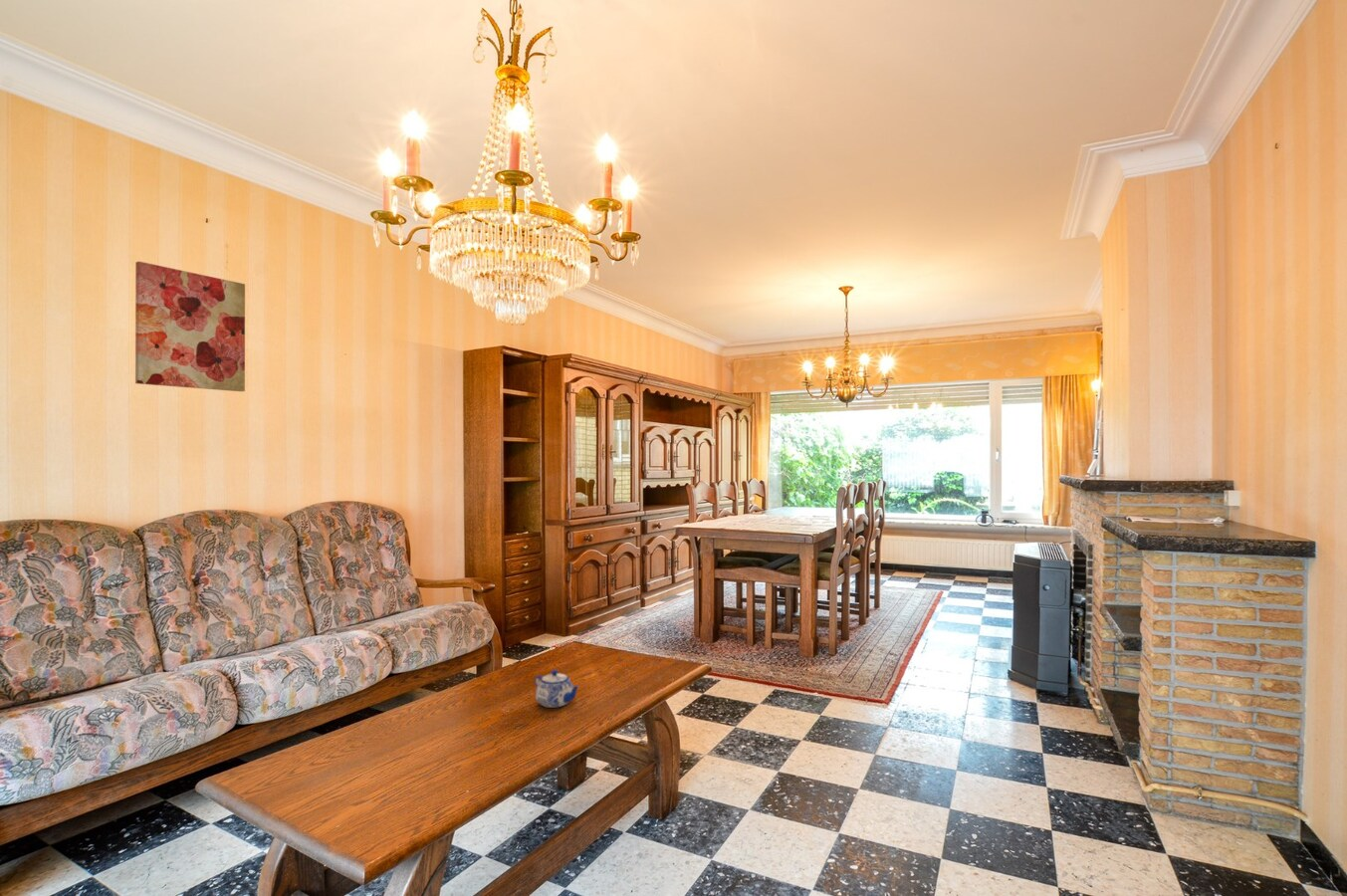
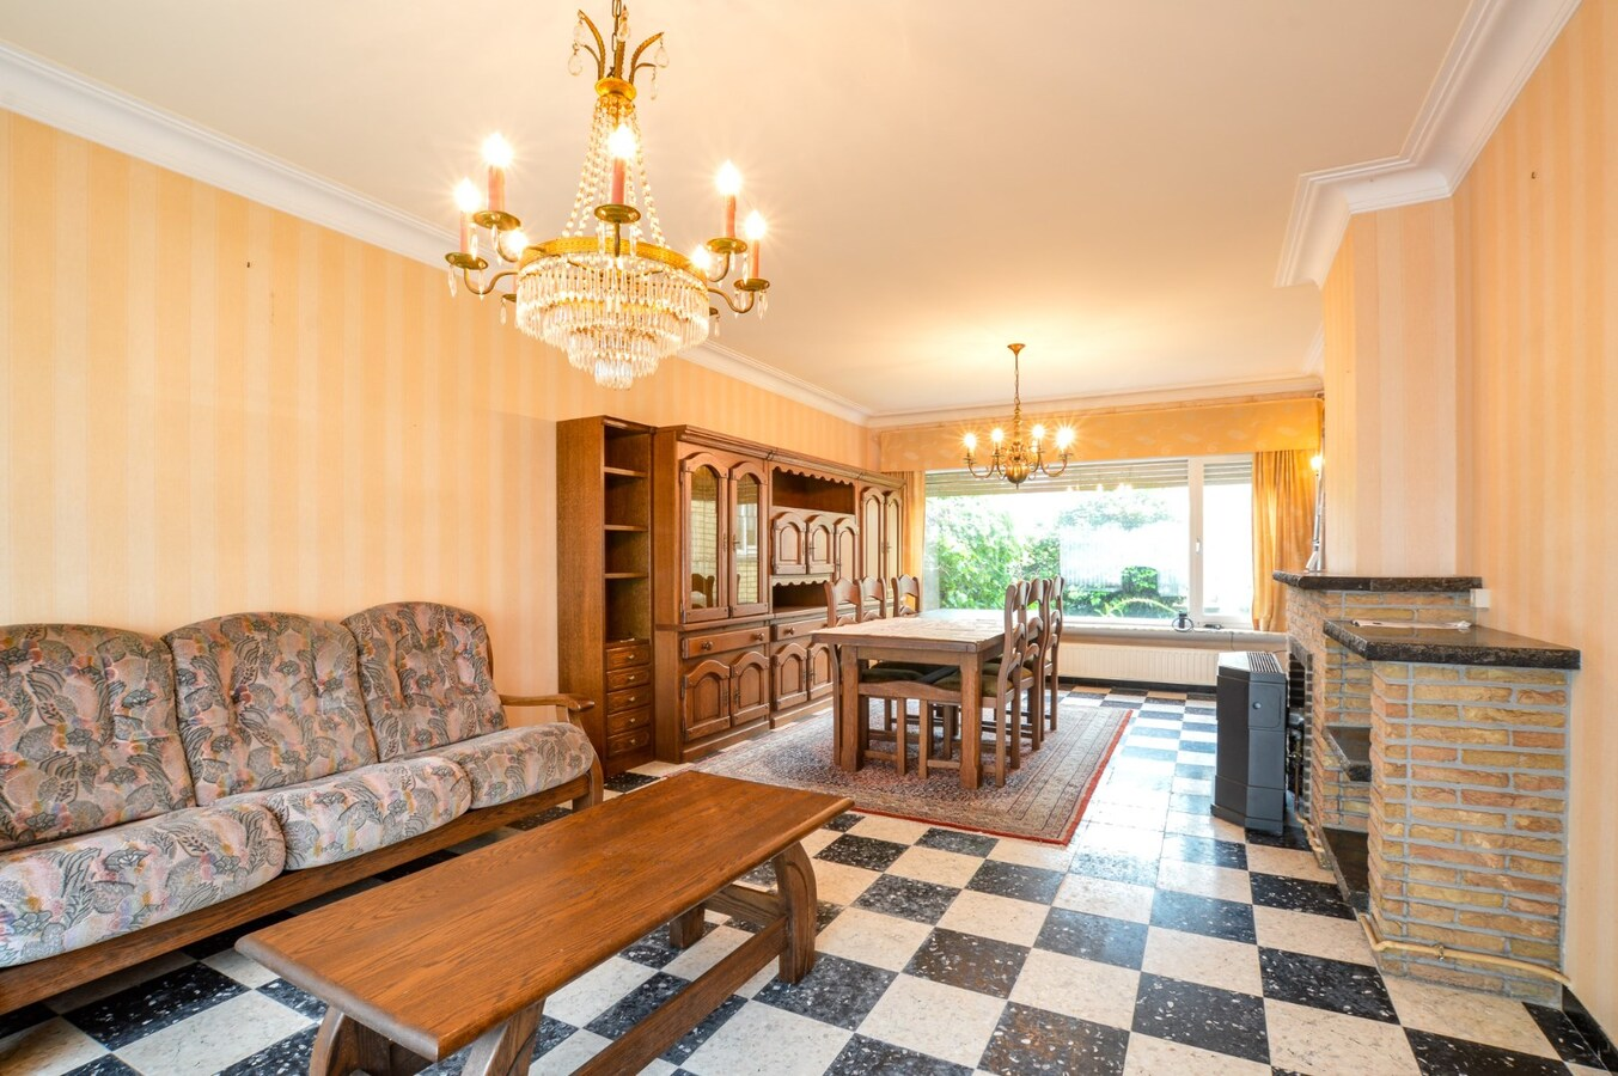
- teapot [534,669,581,709]
- wall art [134,260,246,392]
